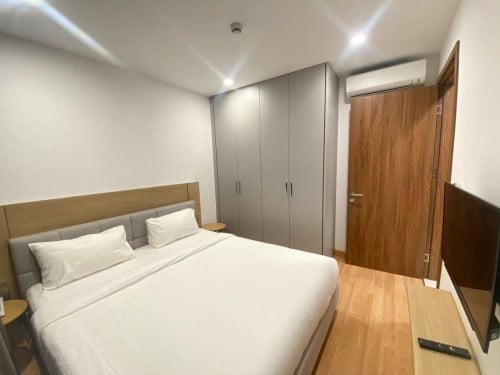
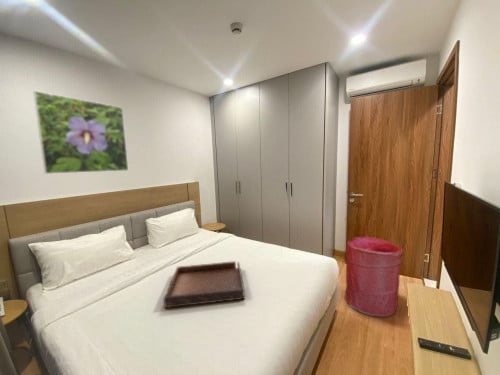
+ laundry hamper [344,236,404,318]
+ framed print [33,90,129,175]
+ serving tray [163,260,246,309]
